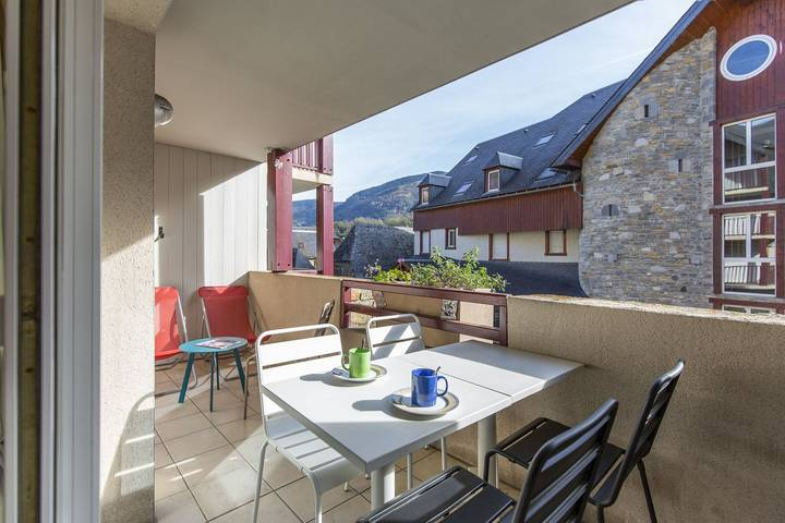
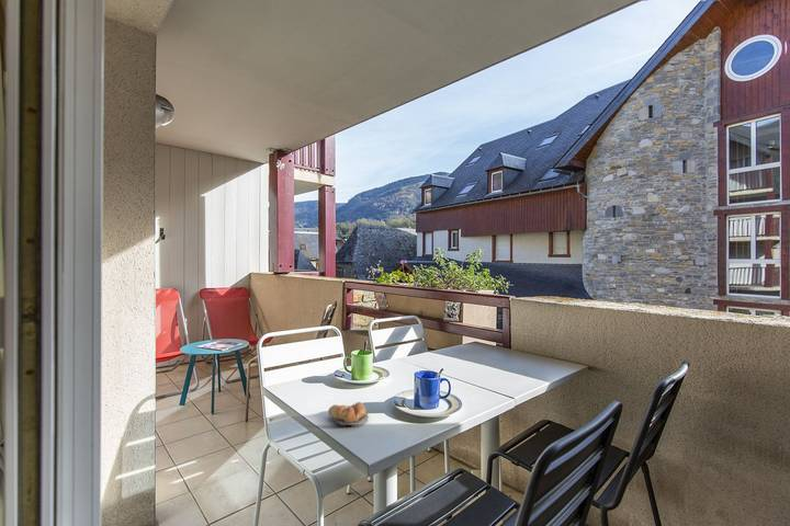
+ crescent roll [327,401,370,427]
